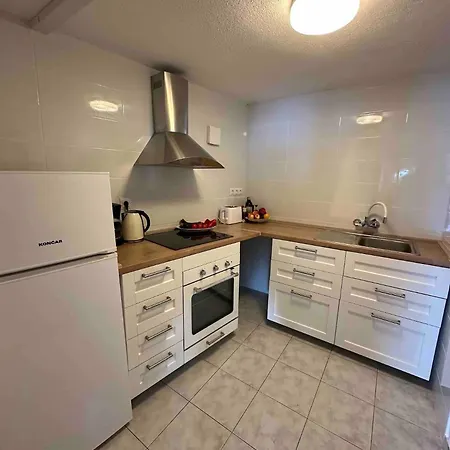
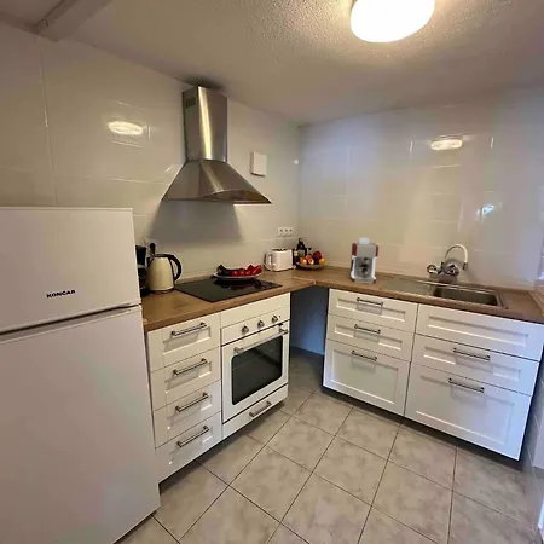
+ coffee maker [349,236,380,283]
